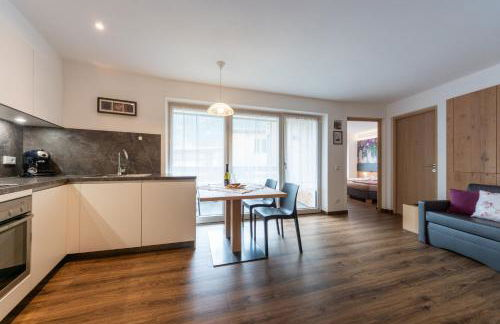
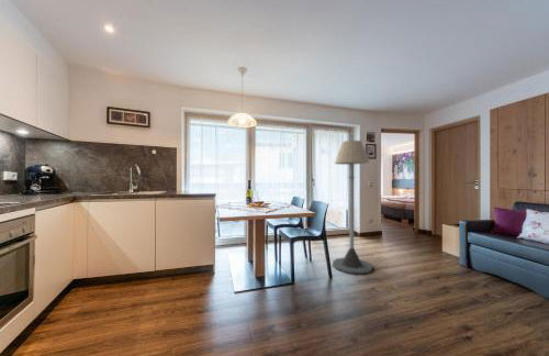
+ floor lamp [332,140,373,275]
